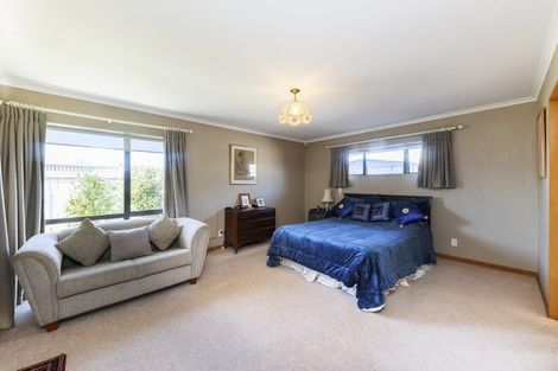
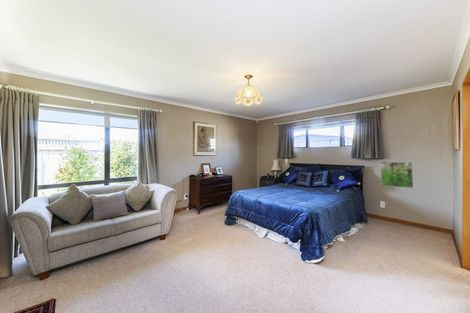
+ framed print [380,161,414,189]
